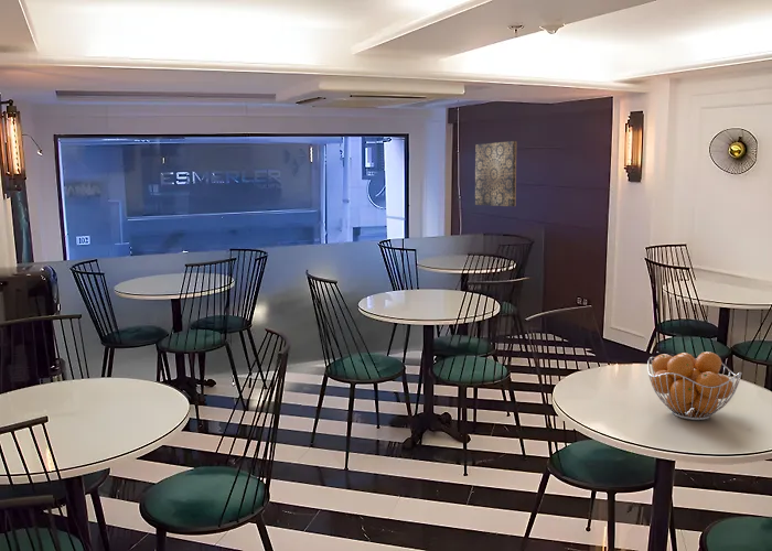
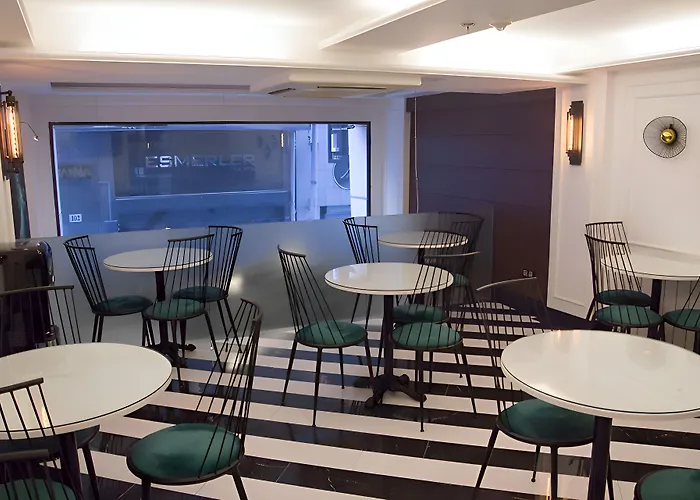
- fruit basket [646,350,742,421]
- wall art [474,140,517,207]
